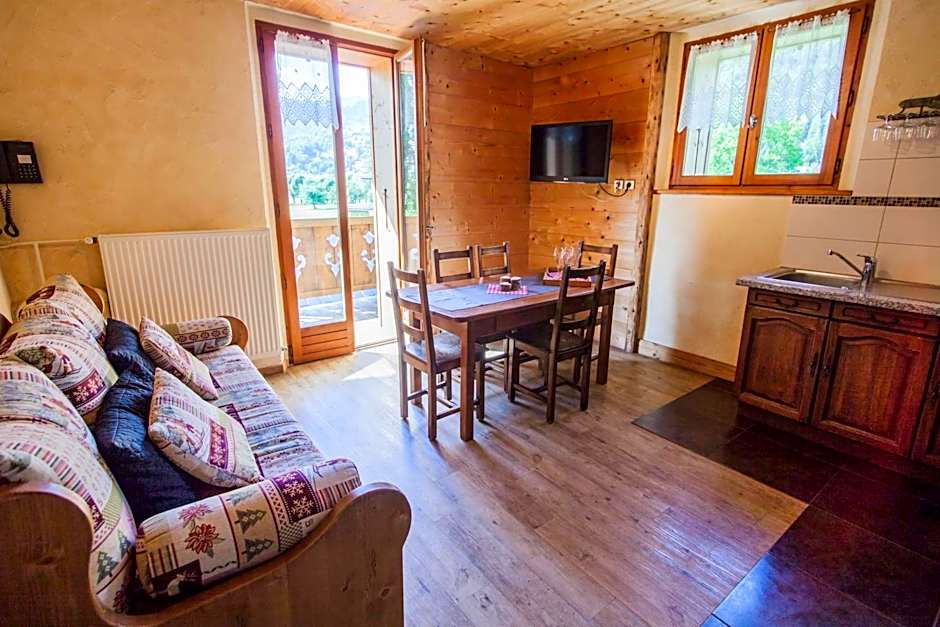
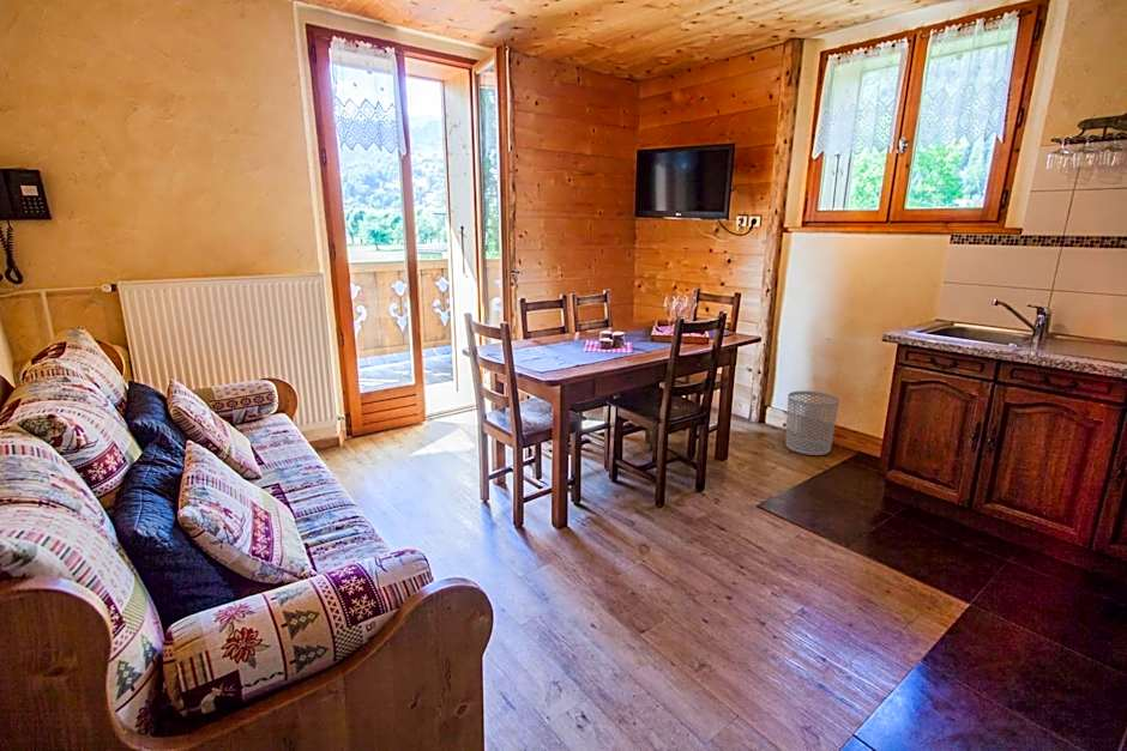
+ waste bin [784,390,840,456]
